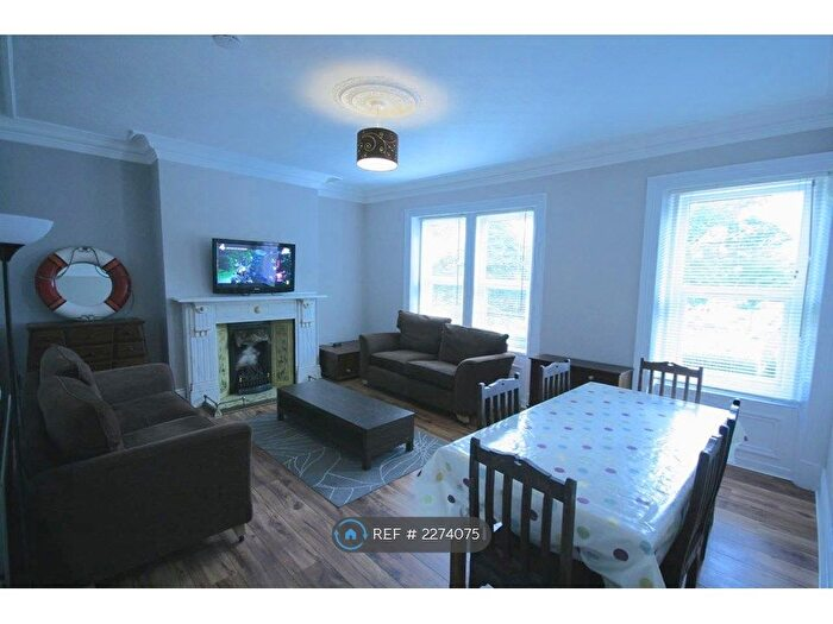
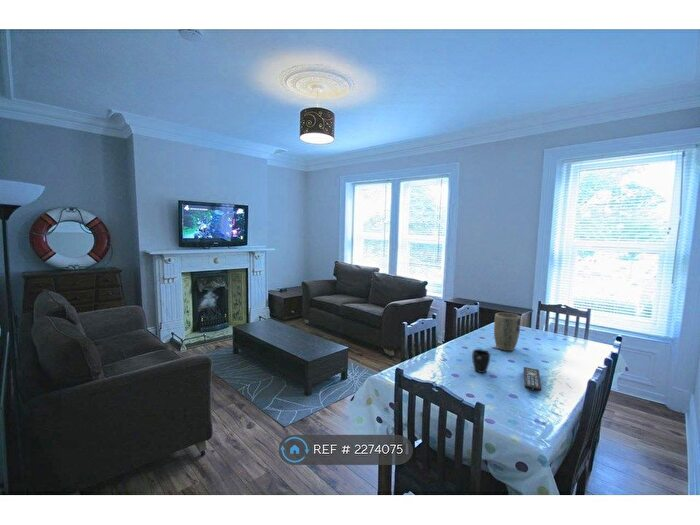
+ mug [471,348,491,374]
+ remote control [523,366,543,392]
+ plant pot [493,312,521,352]
